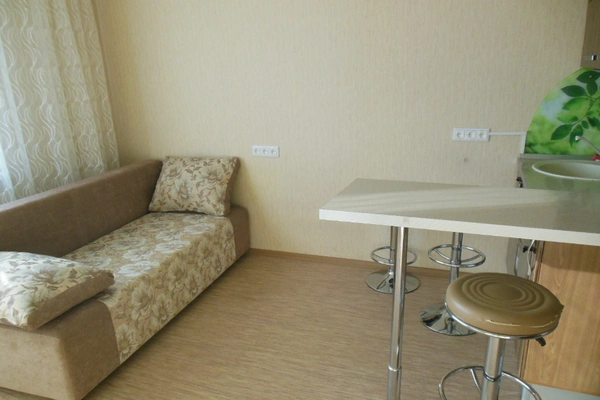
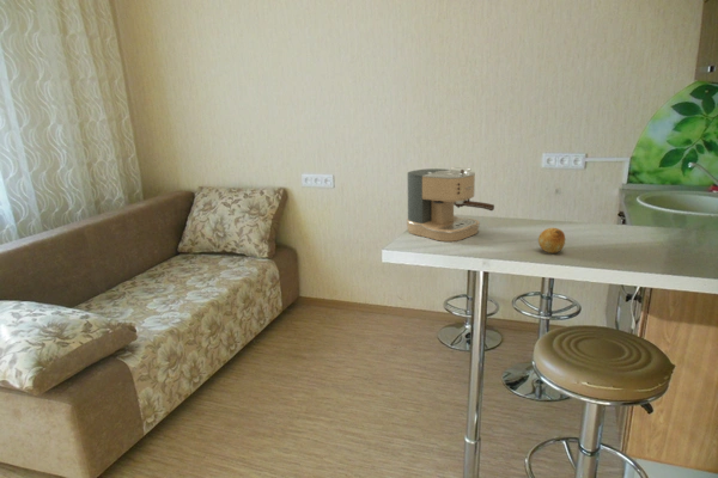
+ coffee maker [406,166,495,243]
+ fruit [537,227,566,255]
